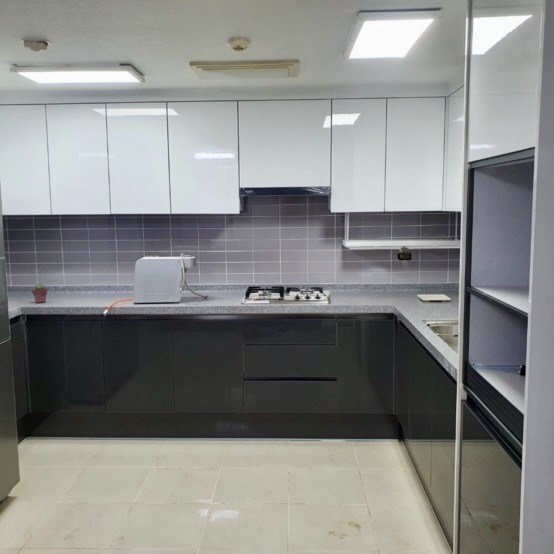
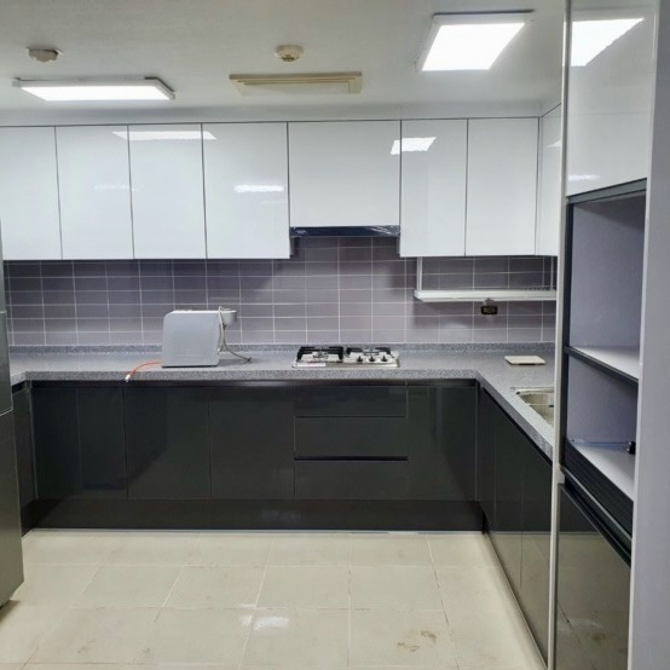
- potted succulent [31,283,49,304]
